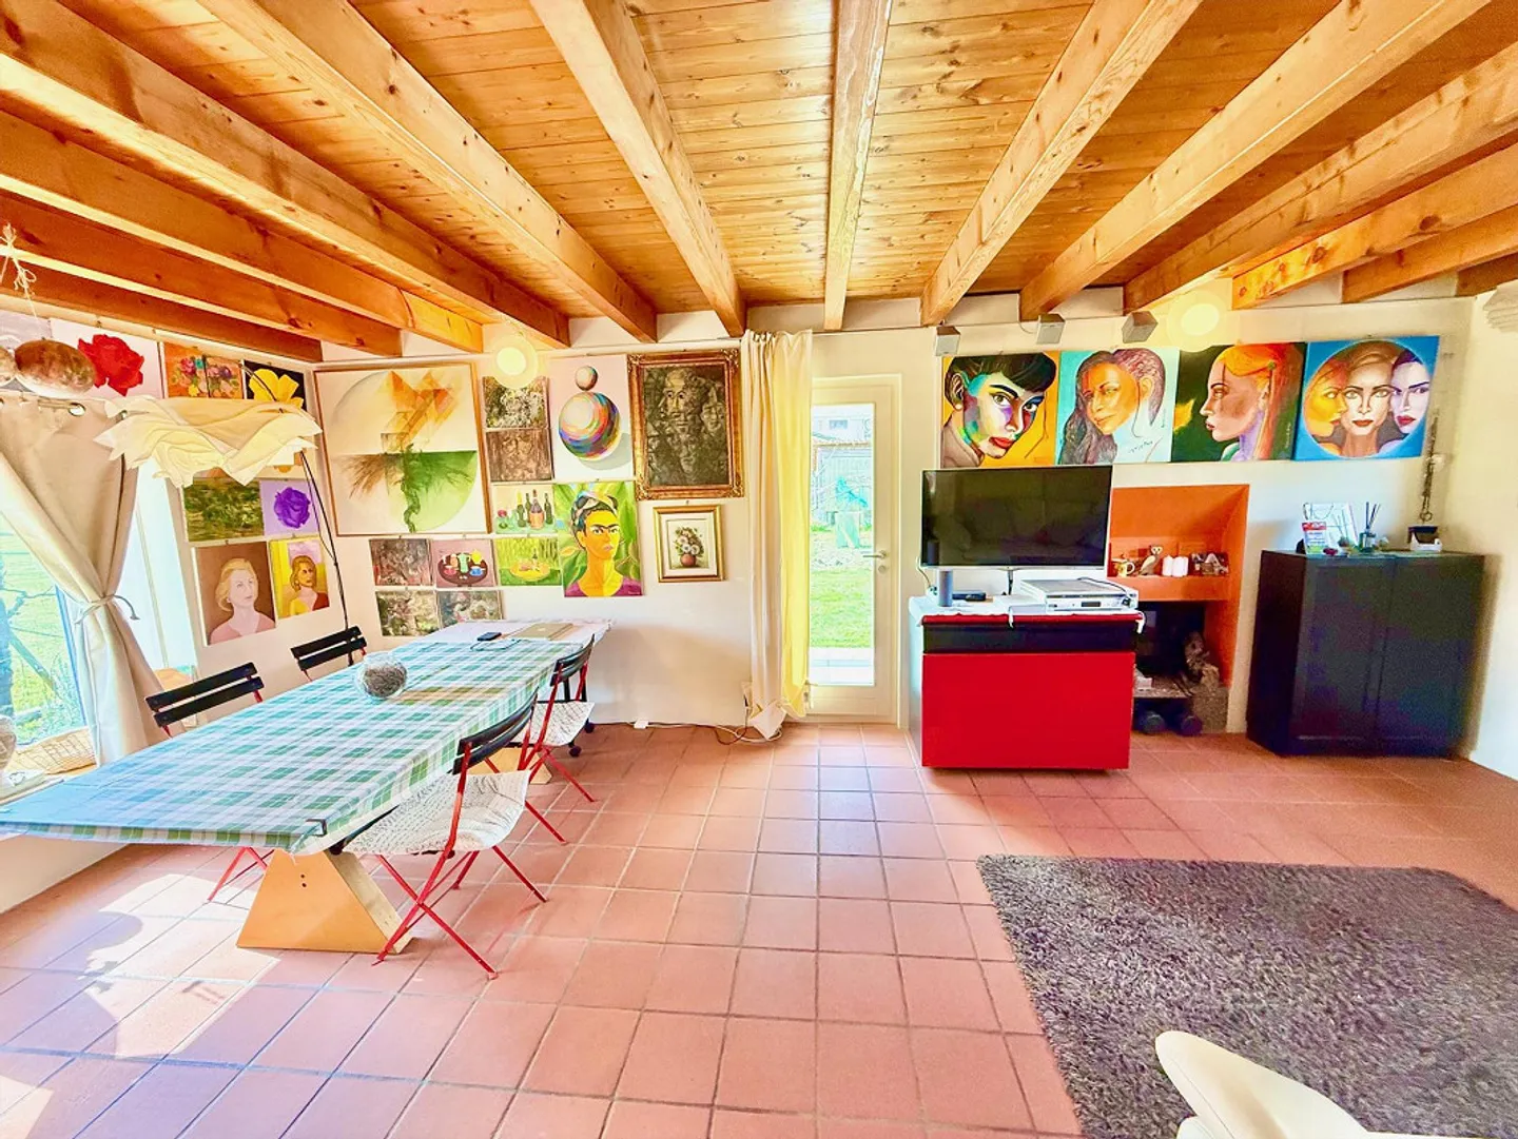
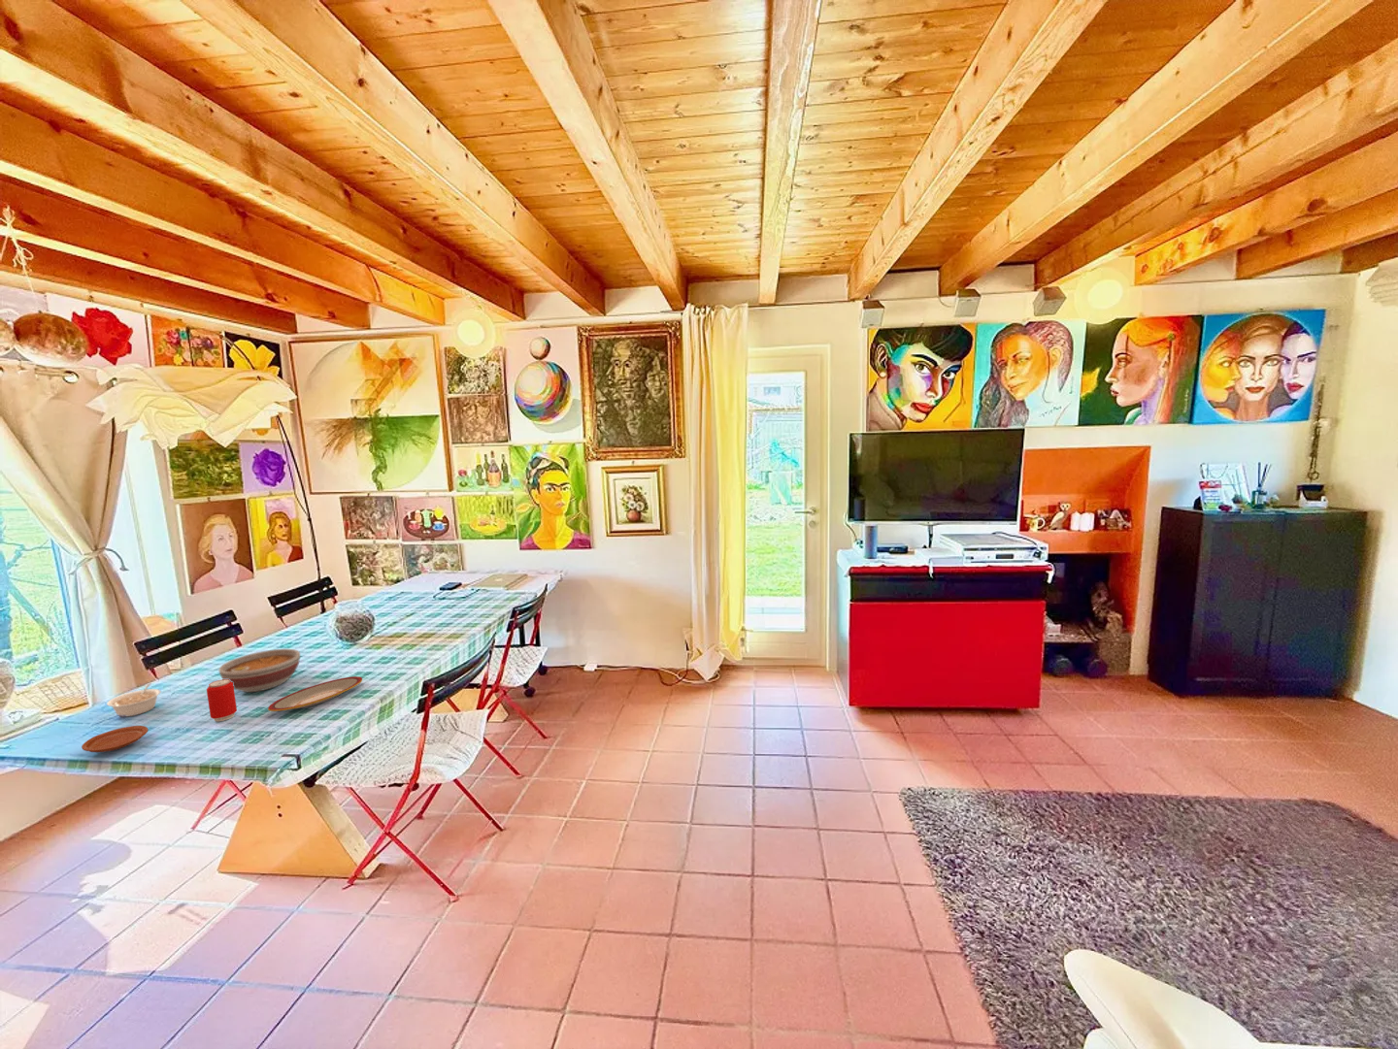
+ plate [267,675,363,712]
+ beverage can [206,679,238,722]
+ bowl [218,648,301,693]
+ plate [80,725,149,753]
+ legume [106,682,162,718]
